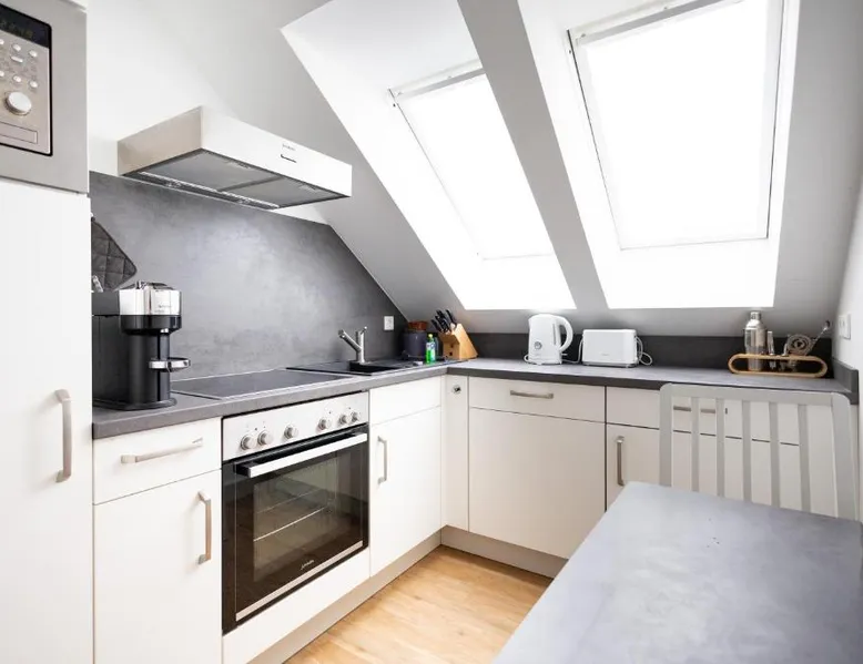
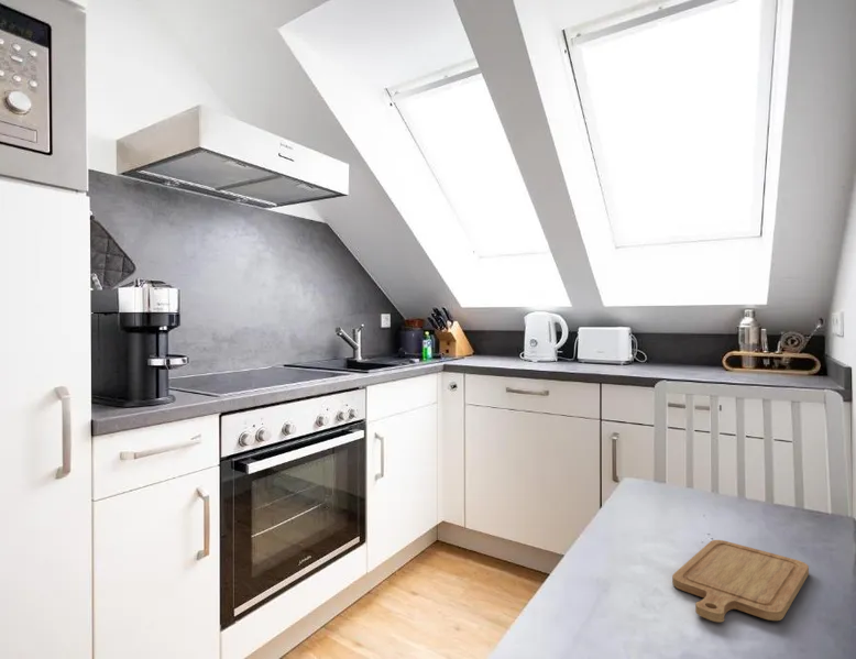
+ chopping board [671,539,810,623]
